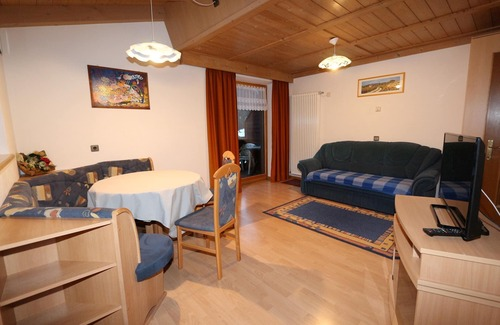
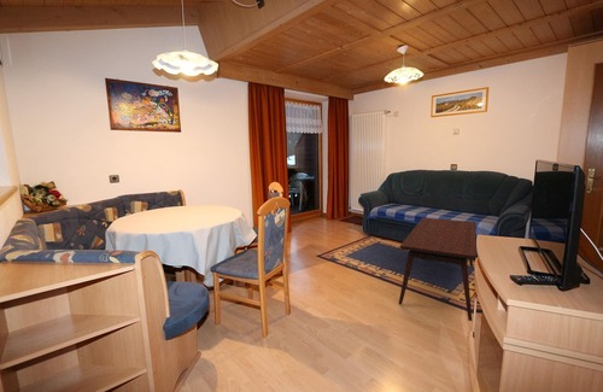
+ coffee table [398,217,478,322]
